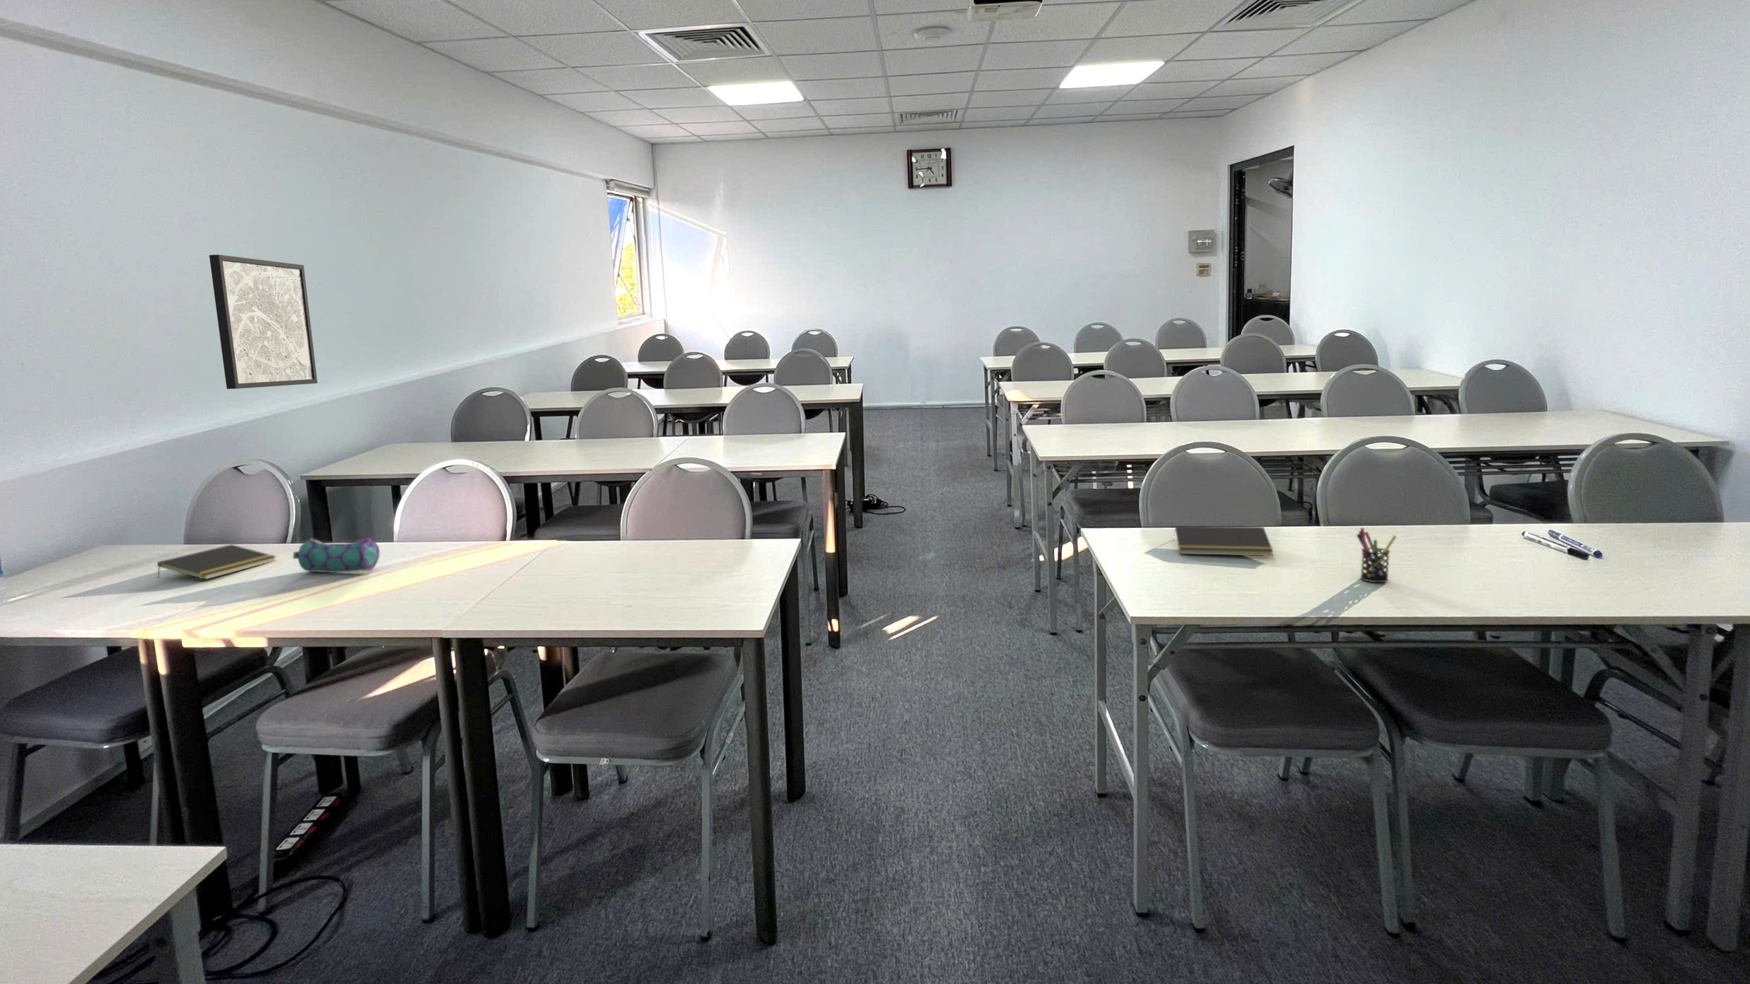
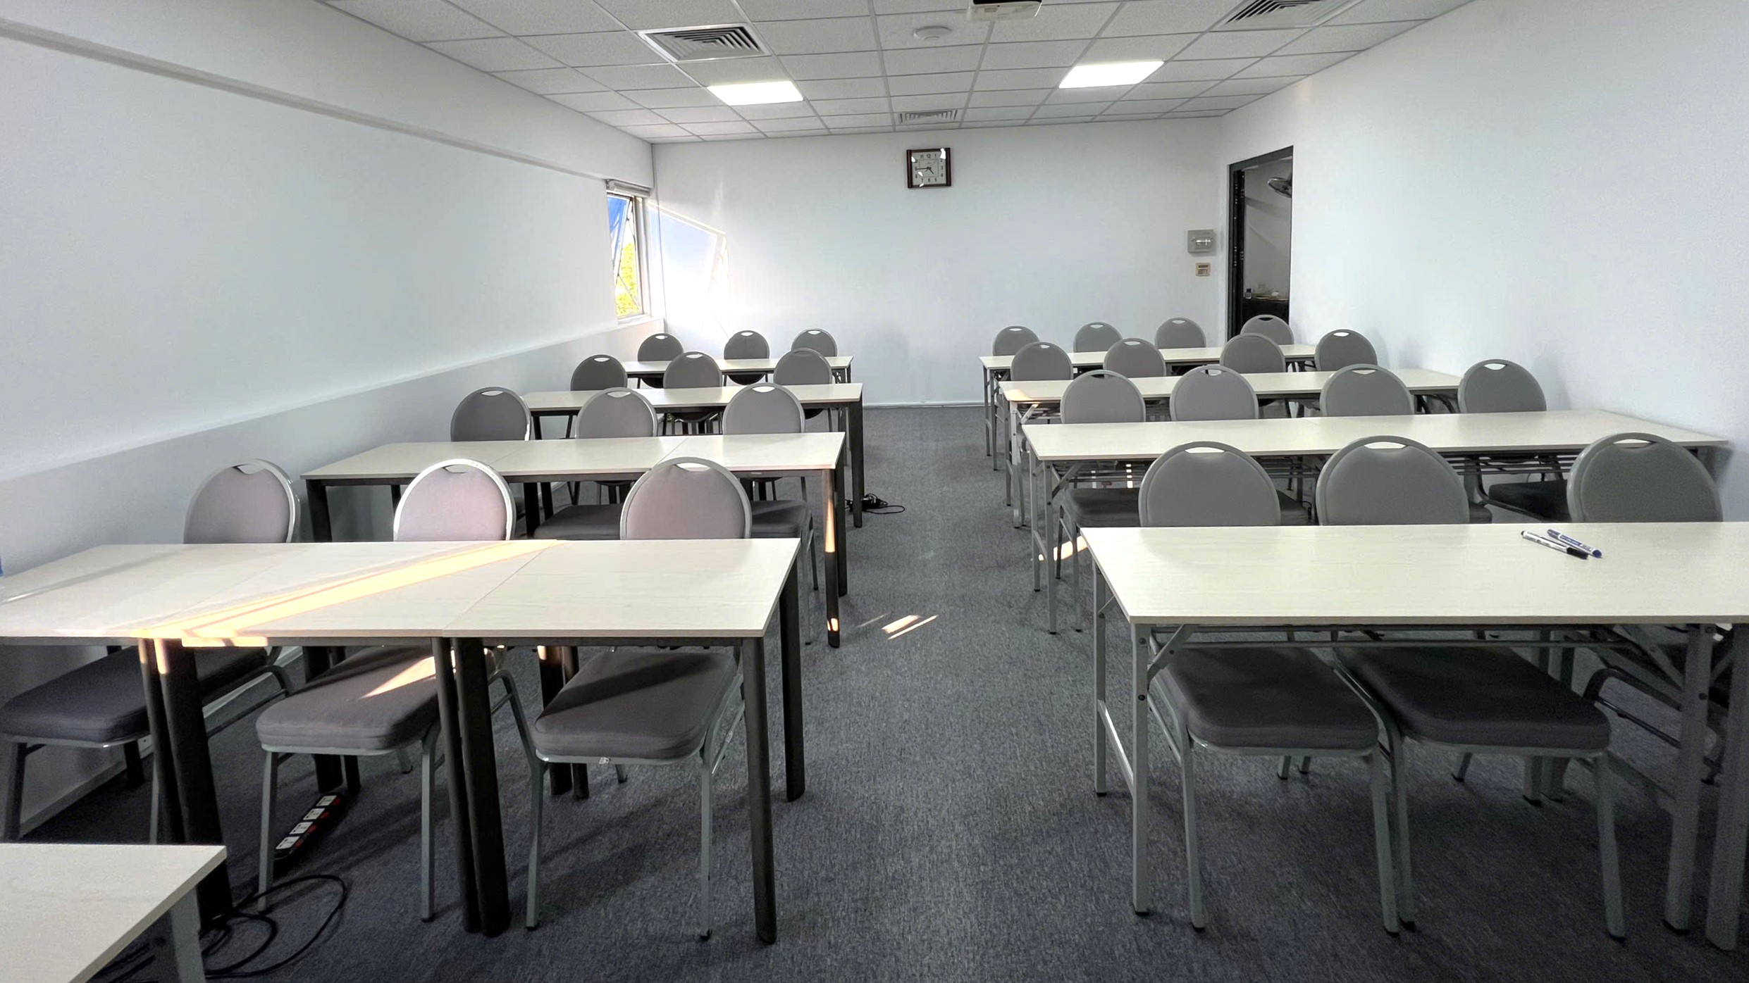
- wall art [209,254,319,389]
- pen holder [1356,527,1398,583]
- notepad [156,544,278,580]
- notepad [1173,525,1274,556]
- pencil case [292,537,381,573]
